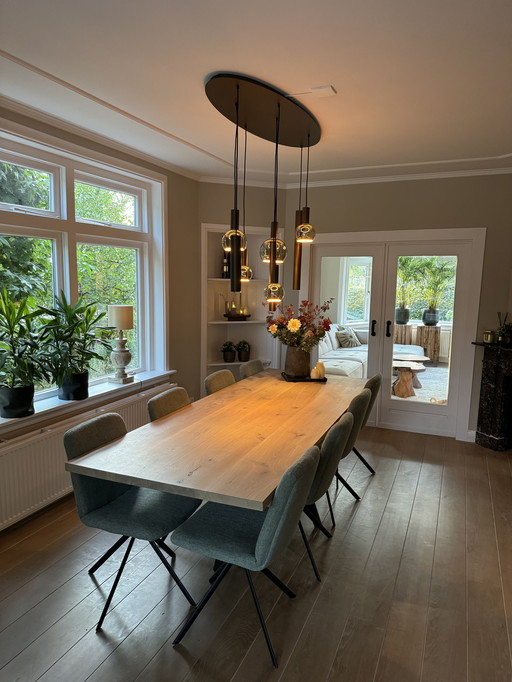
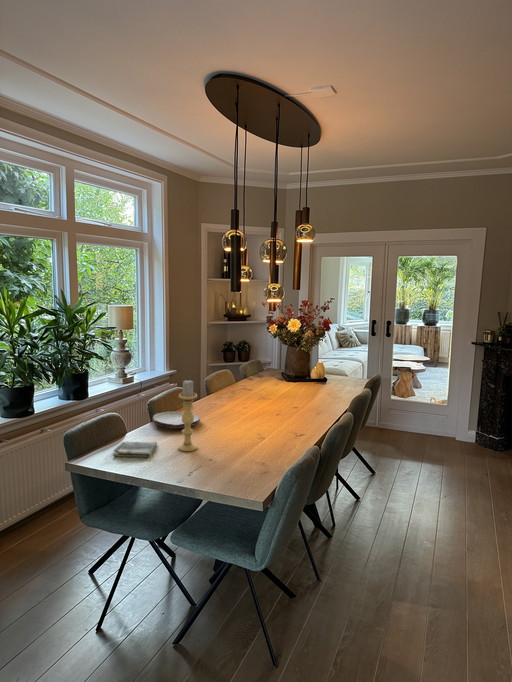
+ candle holder [177,379,198,452]
+ dish towel [112,440,158,458]
+ plate [151,411,201,429]
